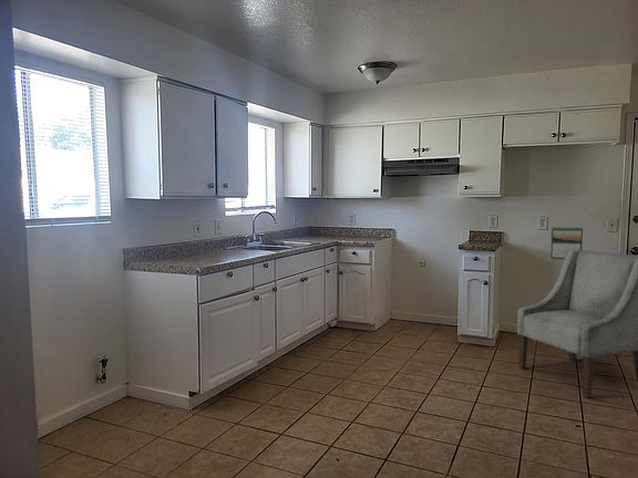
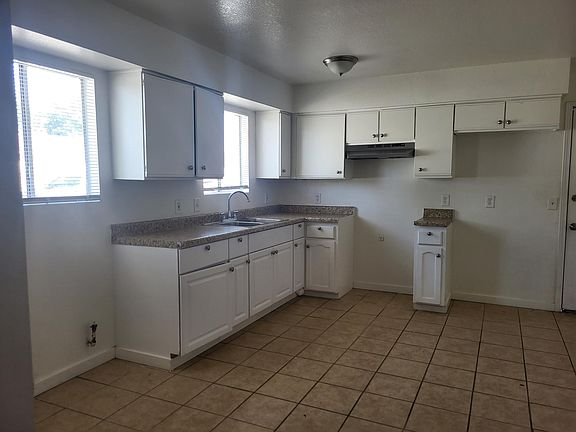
- chair [516,249,638,399]
- calendar [549,225,584,260]
